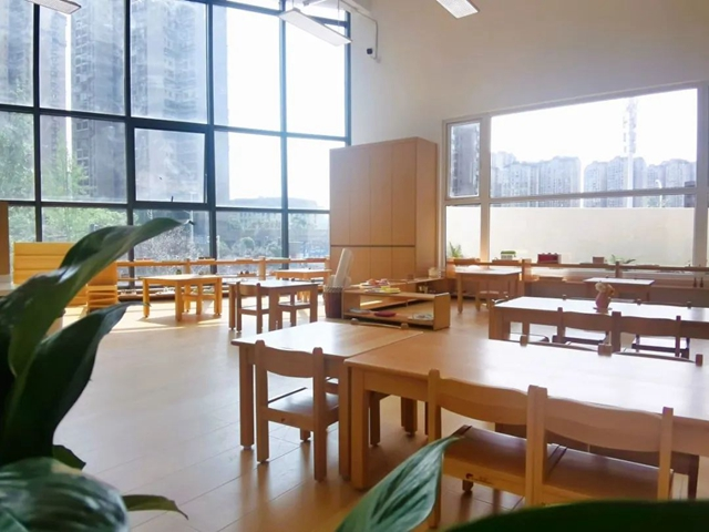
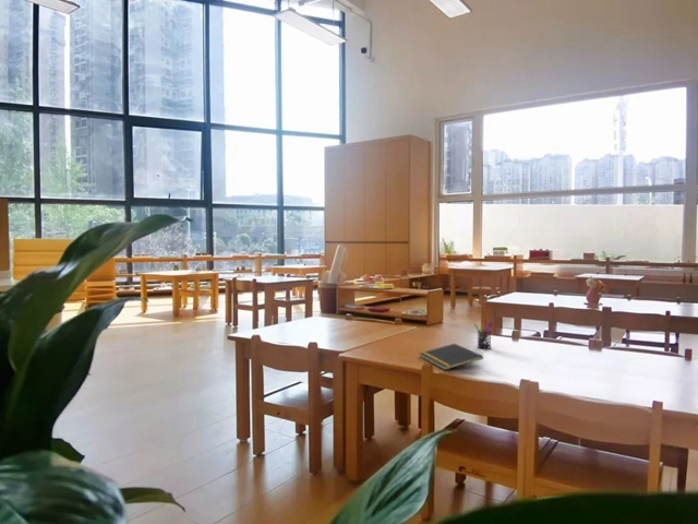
+ notepad [419,343,484,371]
+ pen holder [473,318,494,349]
